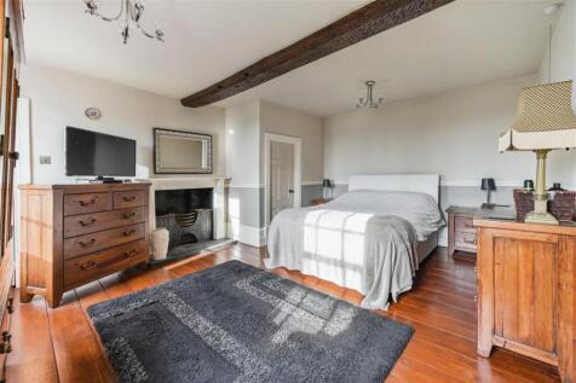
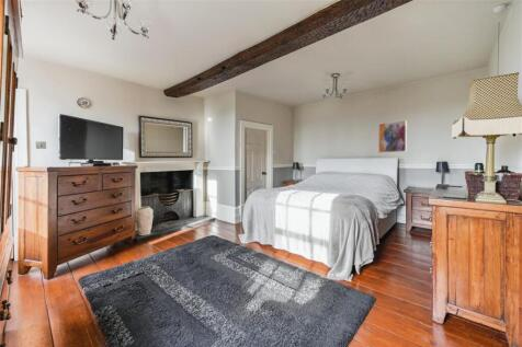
+ wall art [377,119,408,154]
